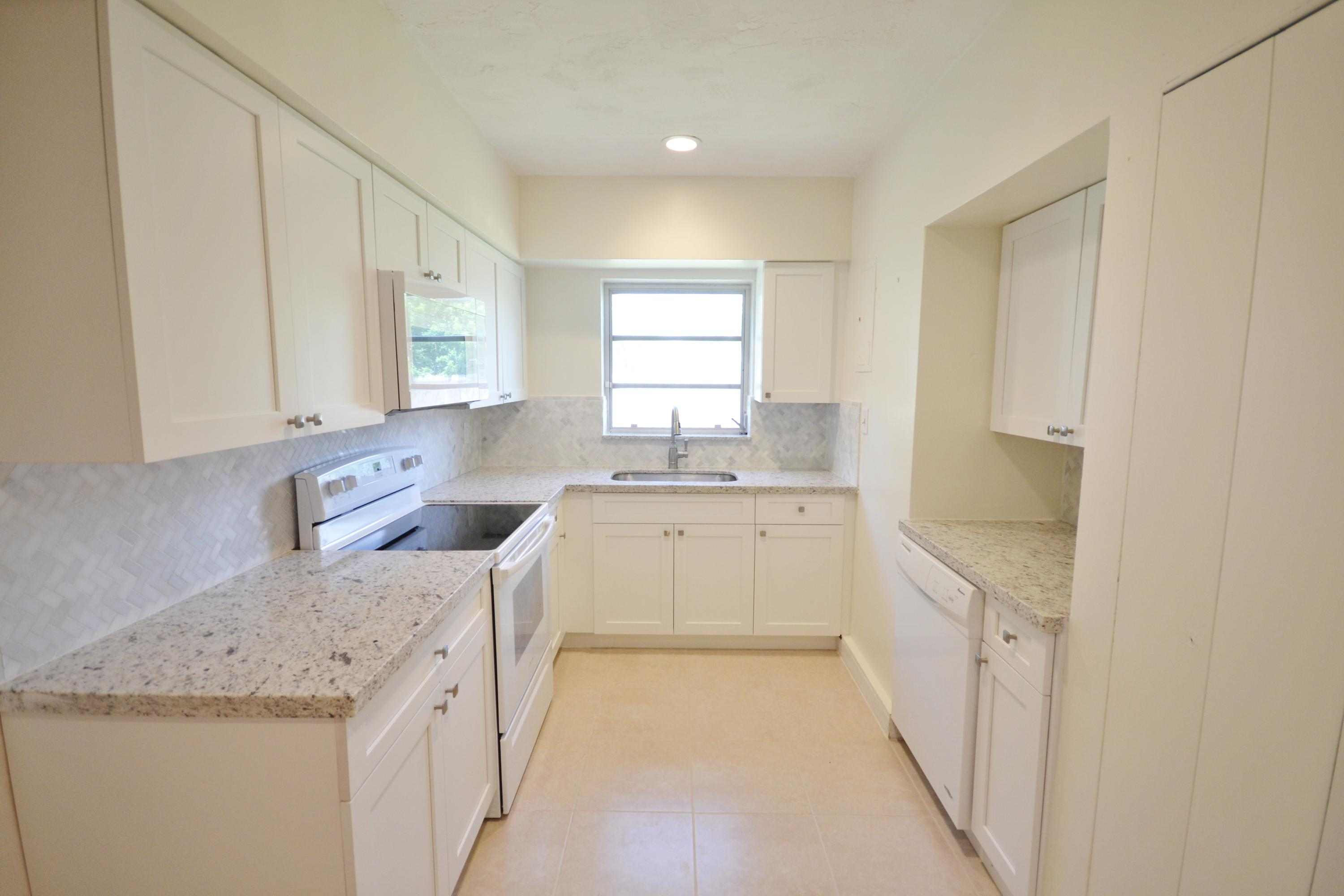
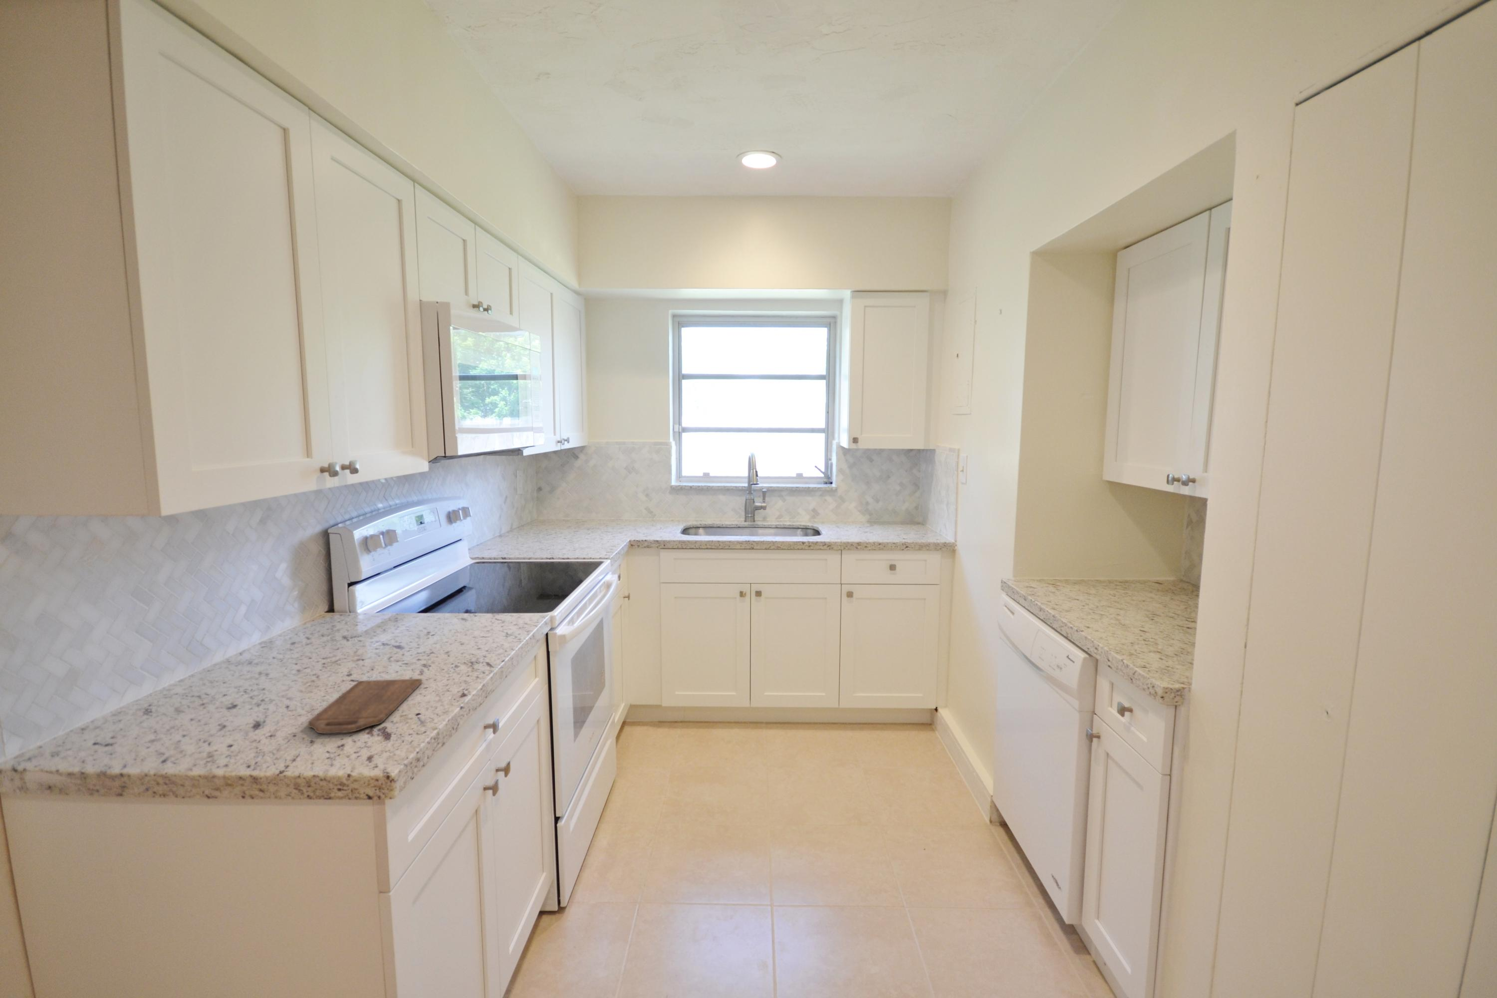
+ cutting board [307,678,422,734]
